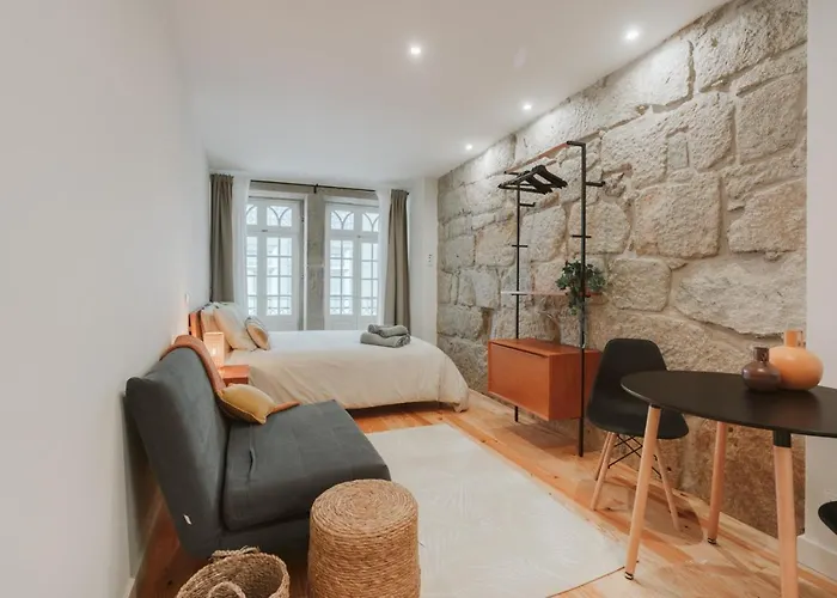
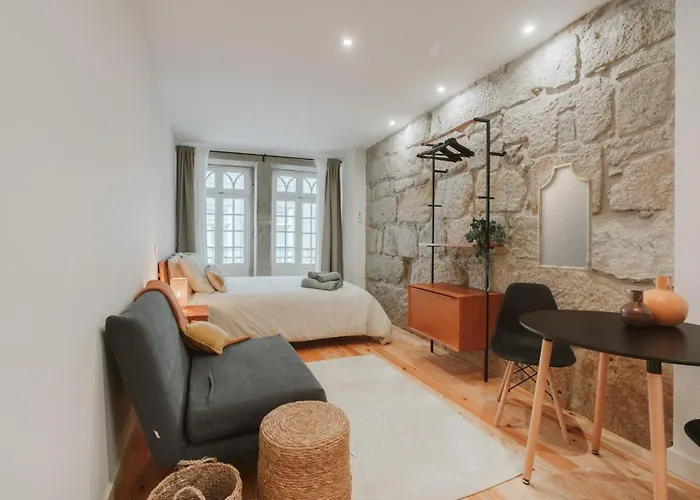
+ home mirror [537,161,594,273]
